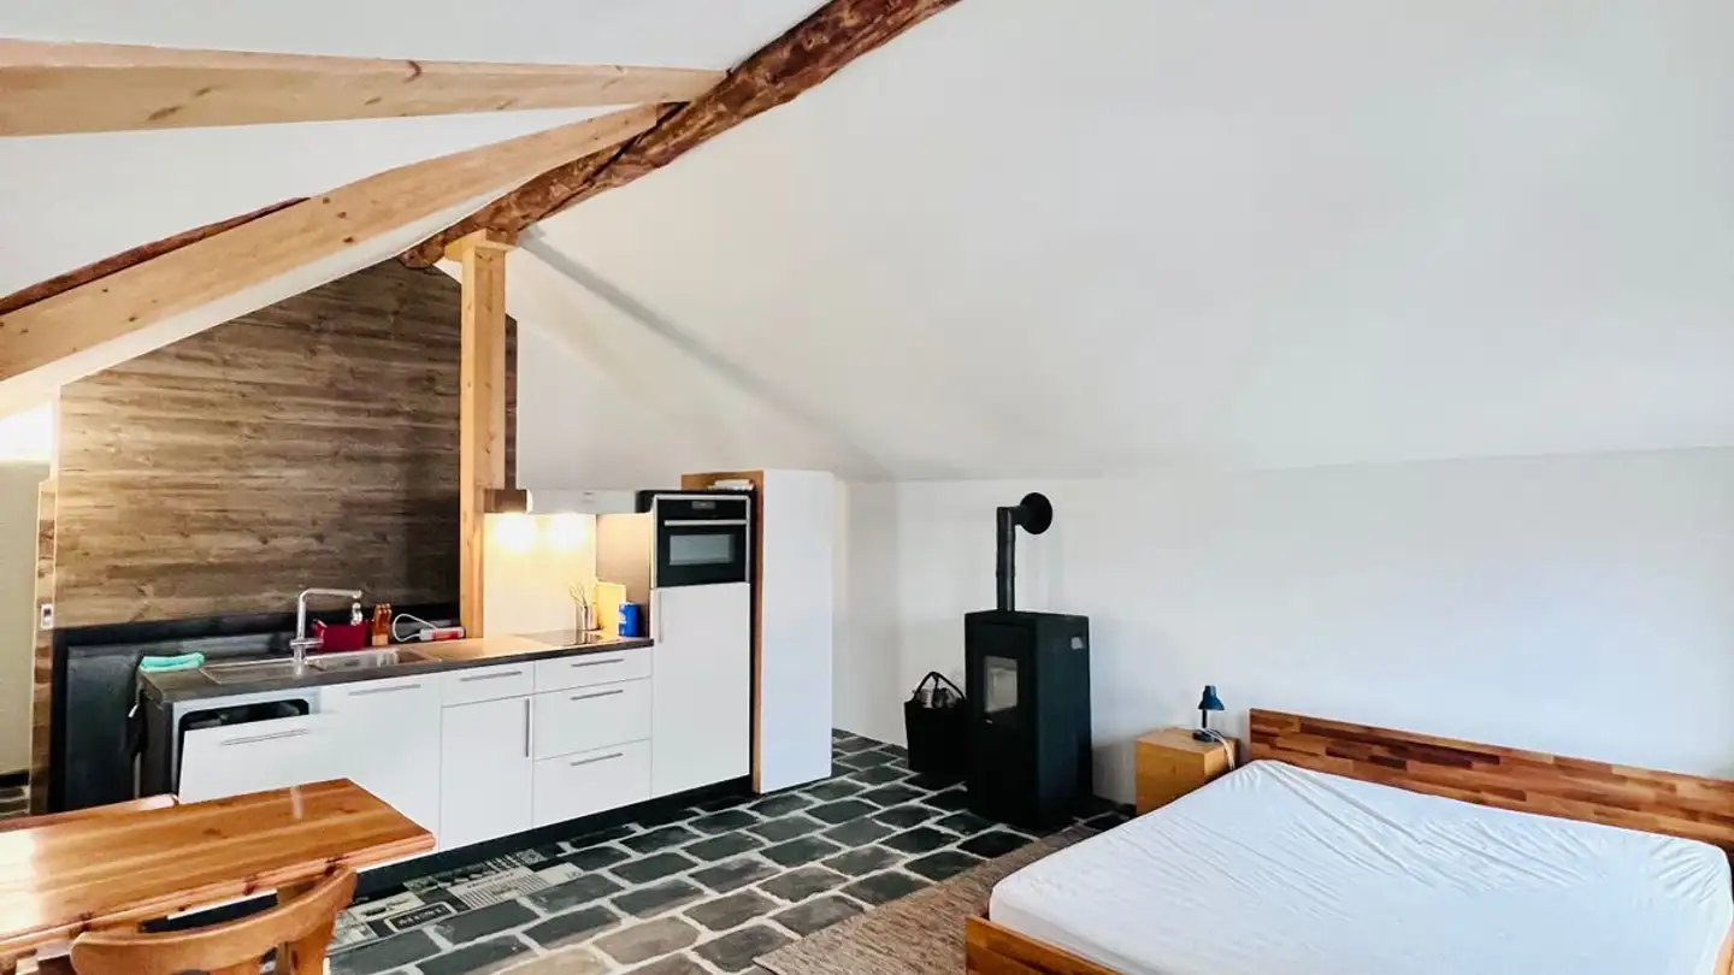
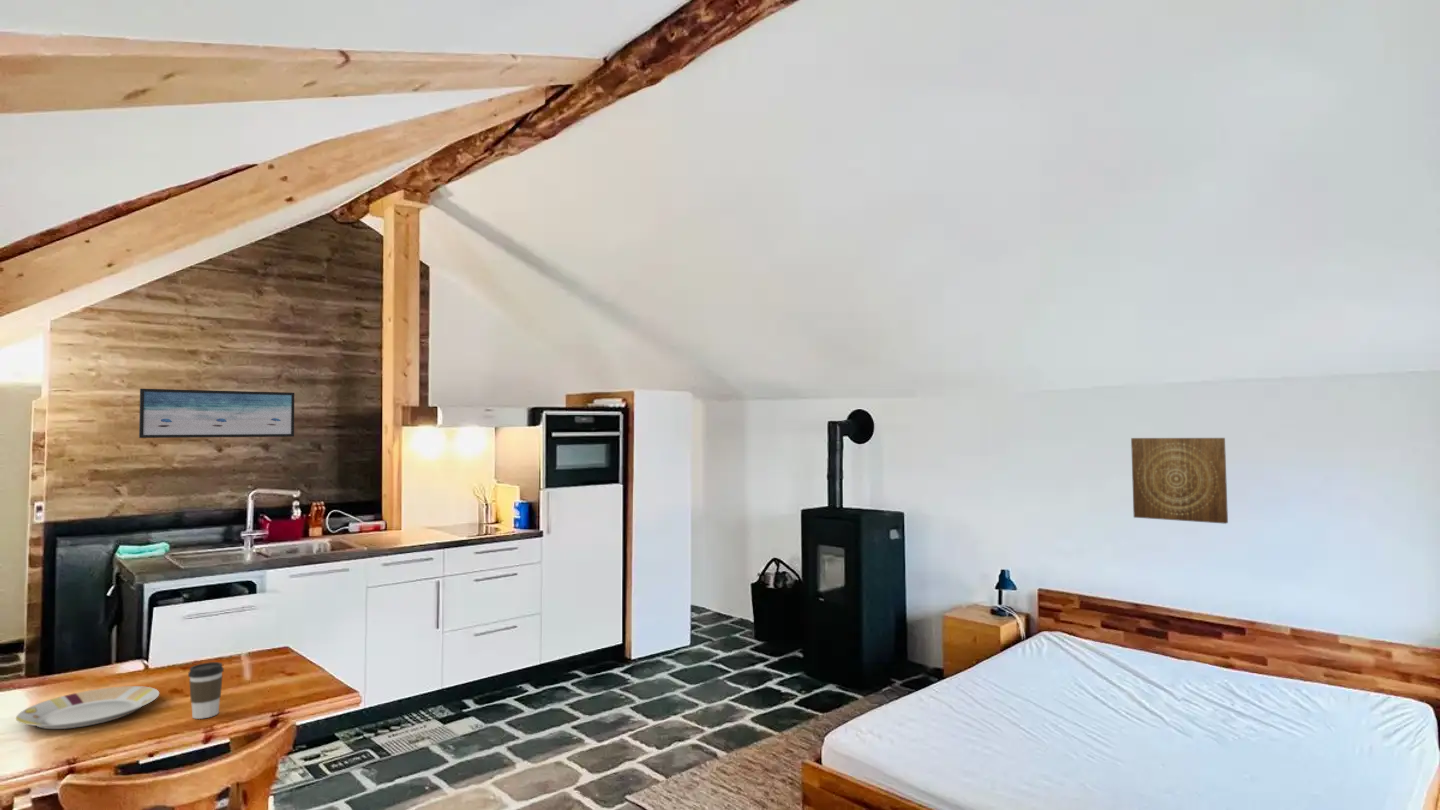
+ coffee cup [187,661,225,720]
+ wall art [138,388,295,439]
+ wall art [1130,437,1229,525]
+ plate [15,685,160,730]
